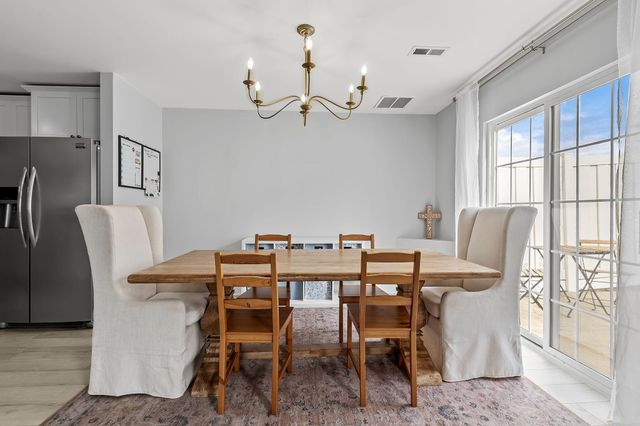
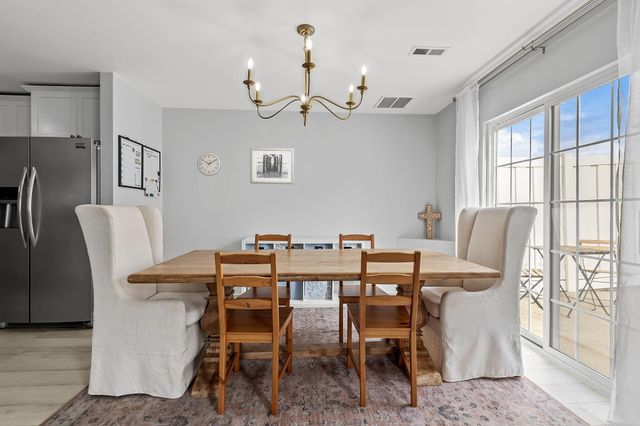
+ wall art [249,147,295,185]
+ wall clock [196,151,222,177]
